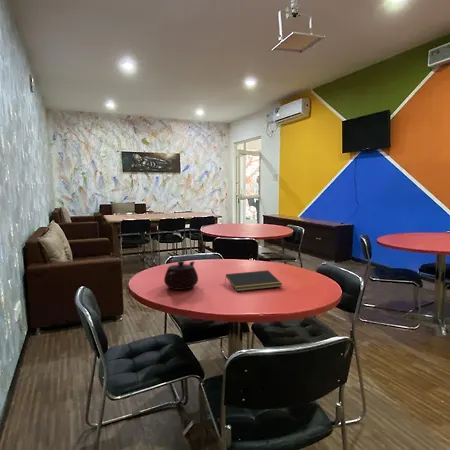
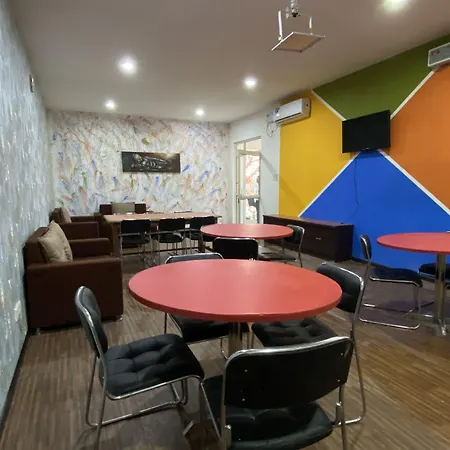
- teapot [163,260,199,291]
- notepad [224,269,283,292]
